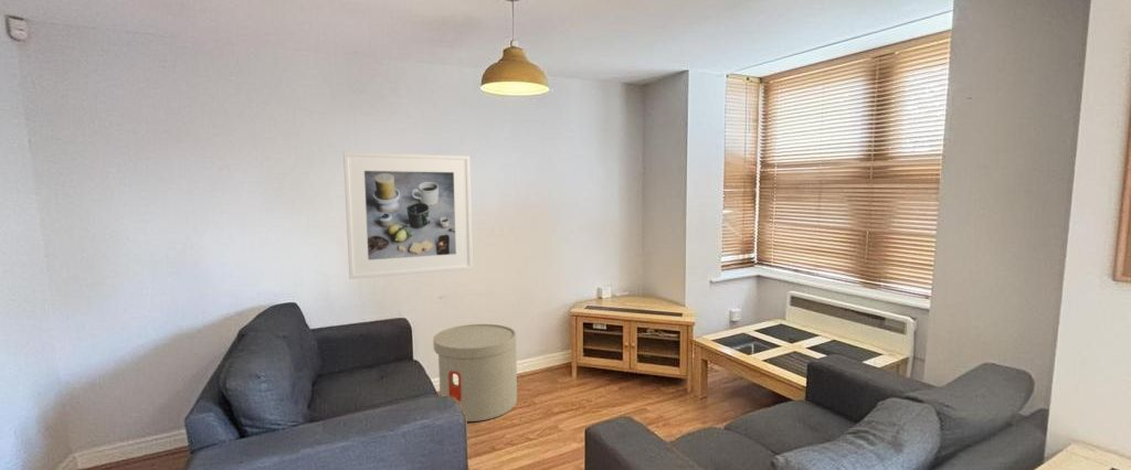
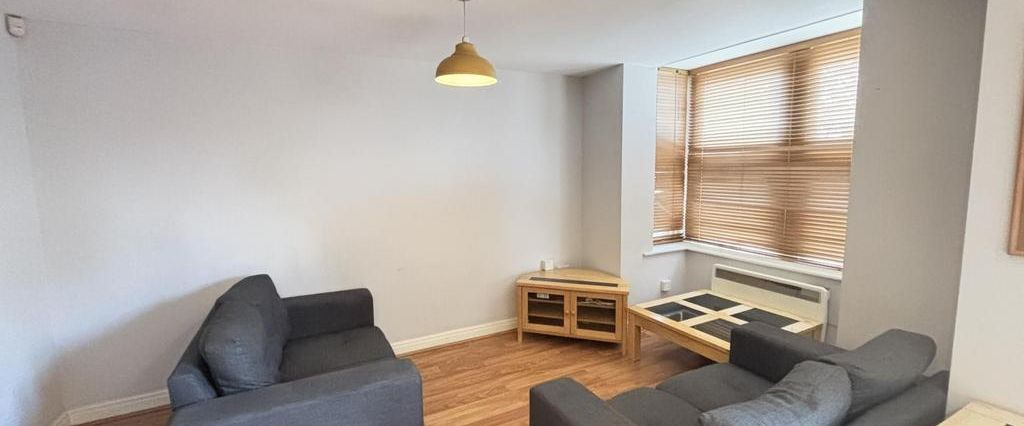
- side table [432,323,518,423]
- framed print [342,151,474,280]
